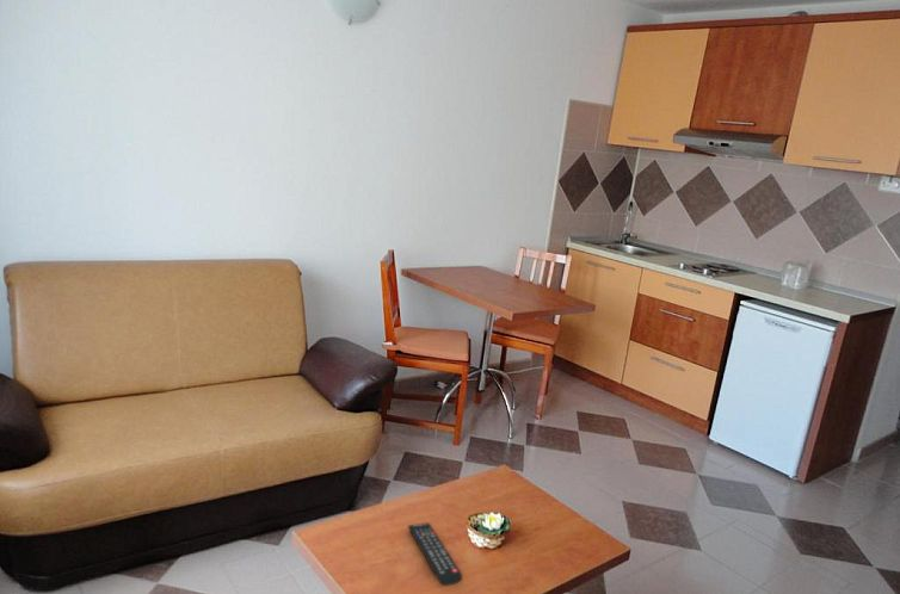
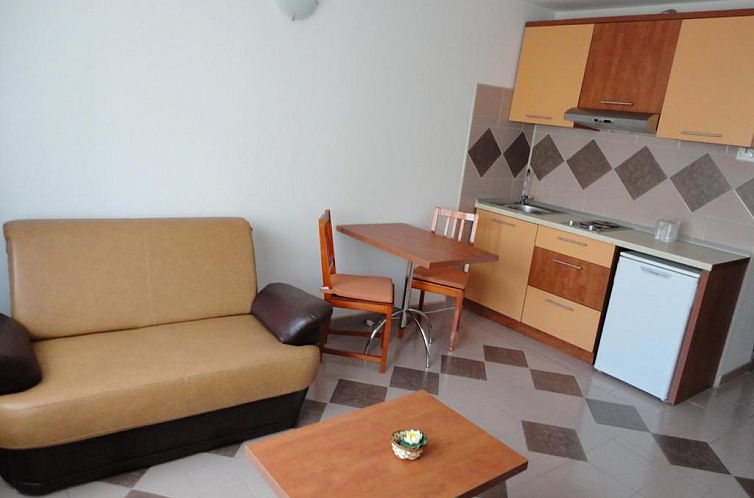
- remote control [407,522,463,587]
